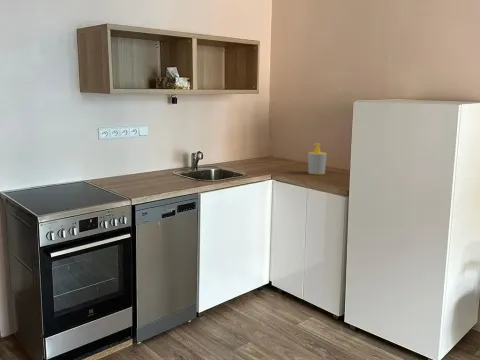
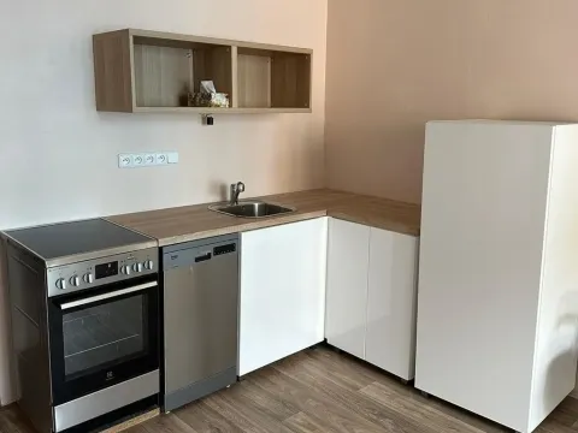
- soap bottle [307,143,328,175]
